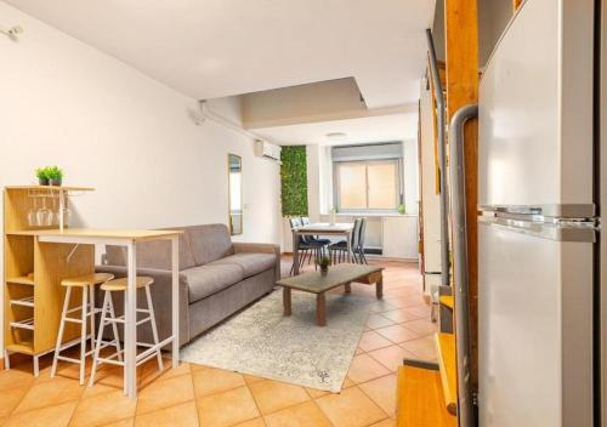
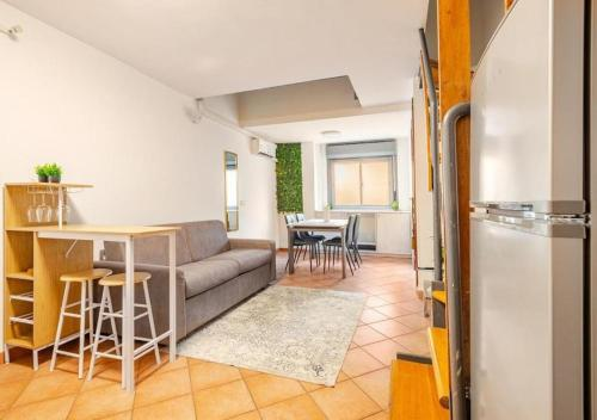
- potted plant [312,255,336,277]
- coffee table [273,261,386,329]
